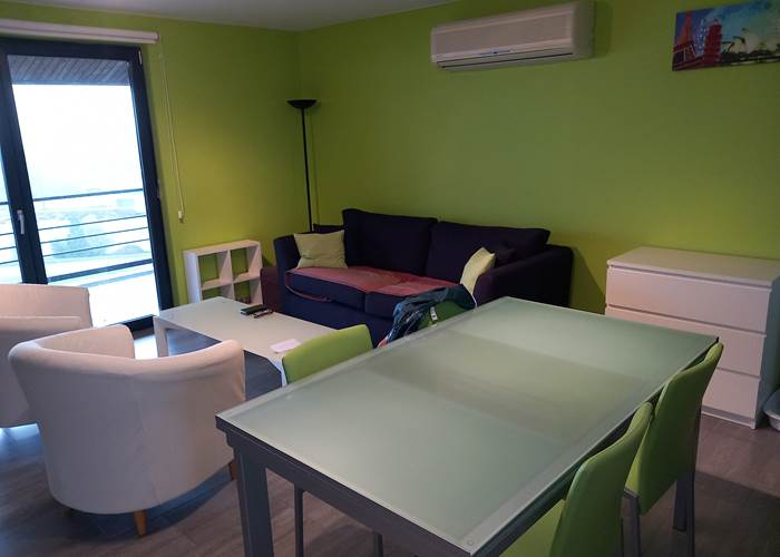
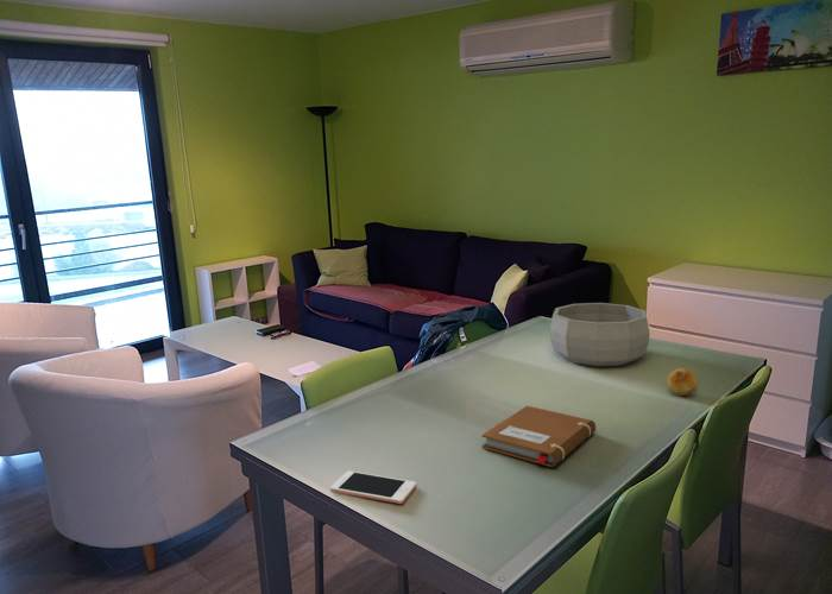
+ cell phone [329,469,418,505]
+ decorative bowl [549,302,651,367]
+ fruit [667,367,699,397]
+ notebook [480,405,597,468]
